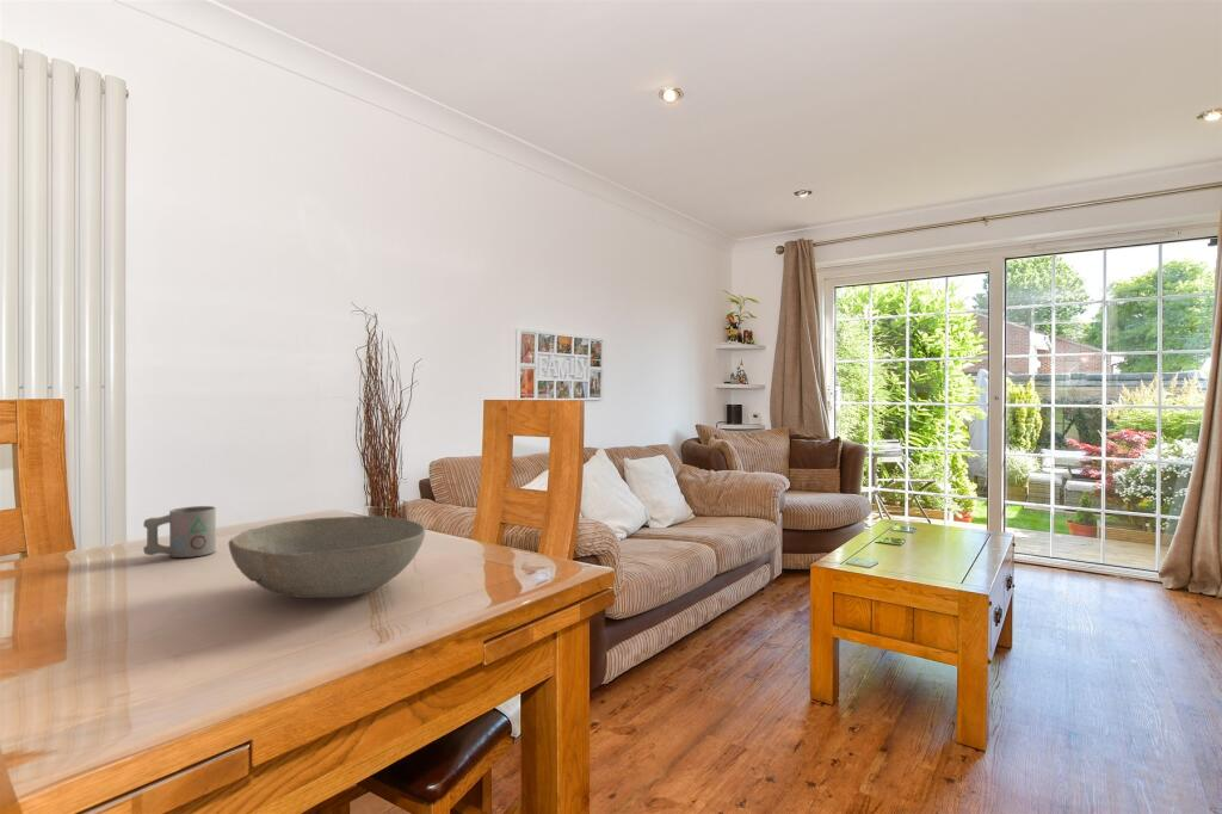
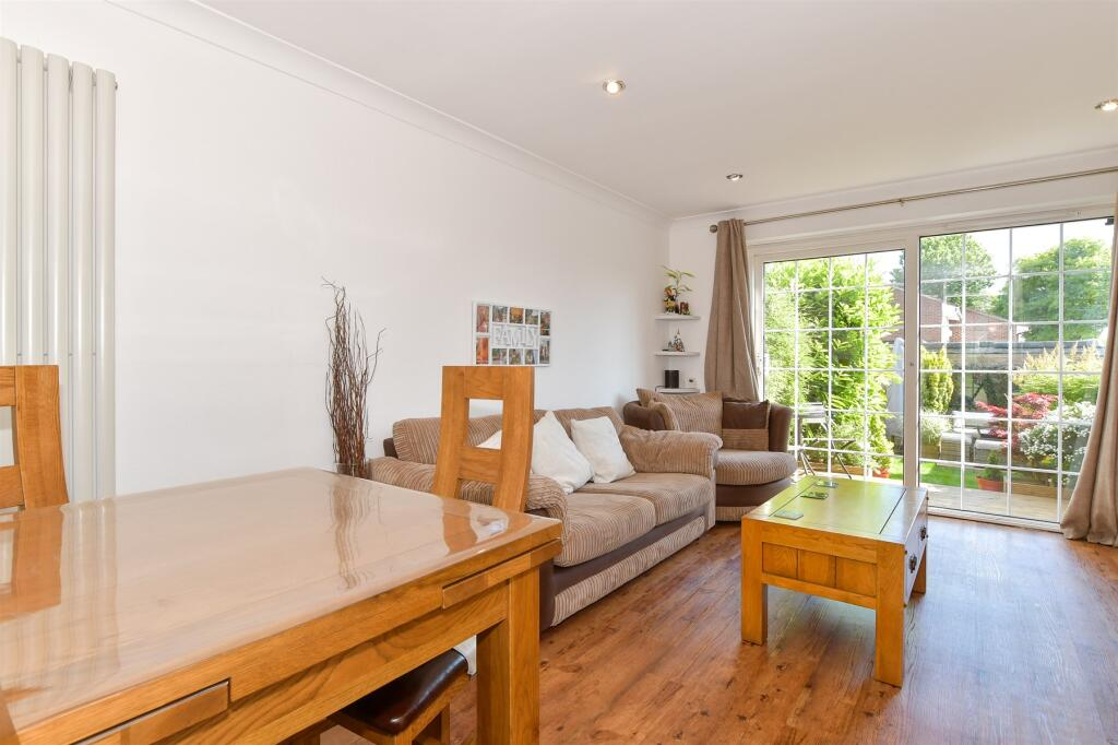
- bowl [228,516,426,599]
- mug [142,505,217,559]
